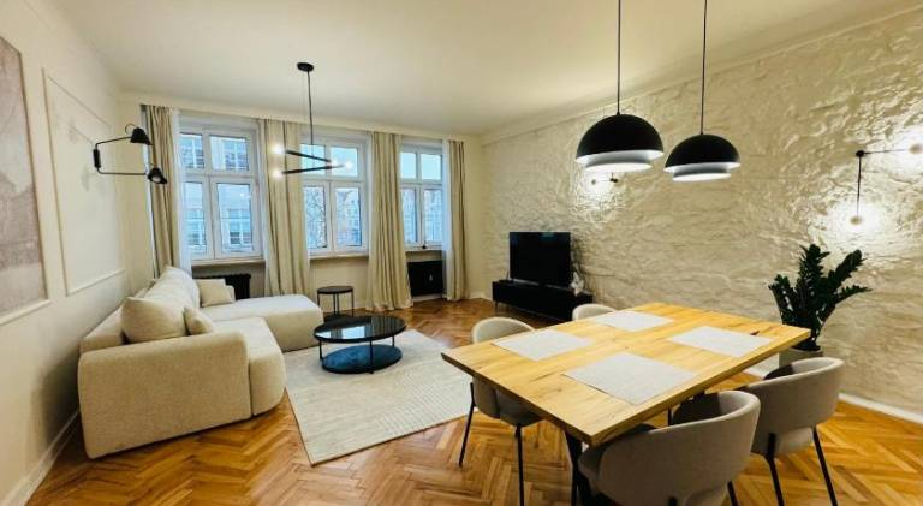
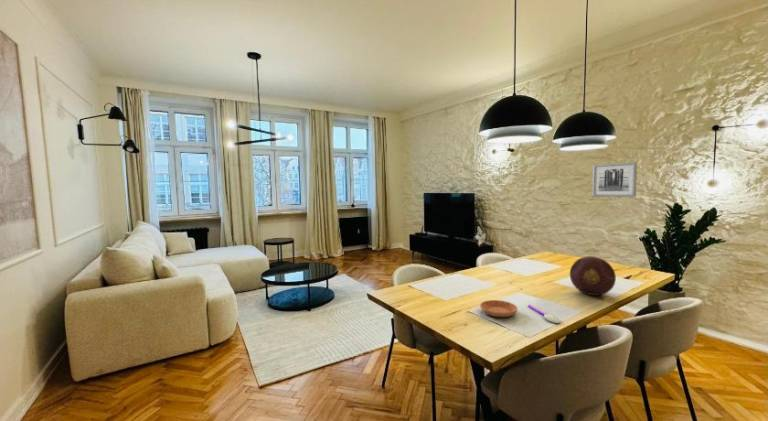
+ decorative ball [569,255,617,297]
+ spoon [527,304,561,324]
+ wall art [591,161,638,198]
+ saucer [479,299,519,318]
